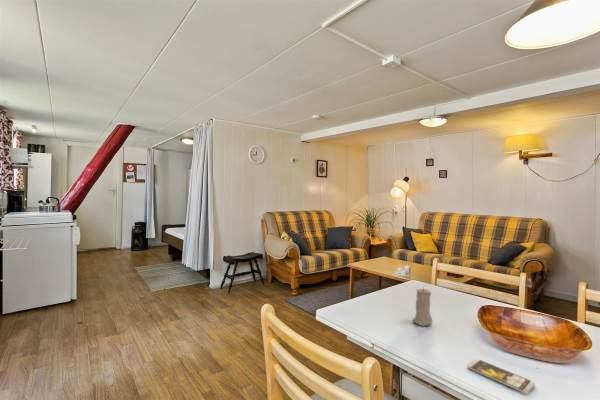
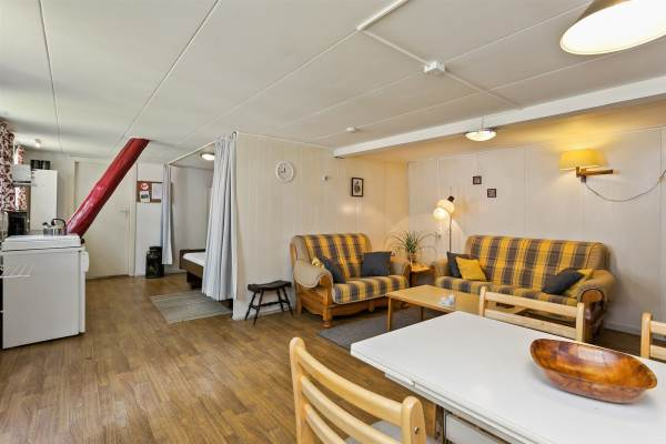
- candle [412,286,434,327]
- smartphone [467,358,536,394]
